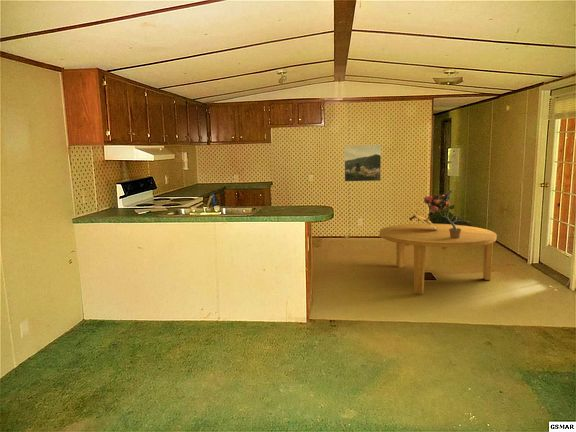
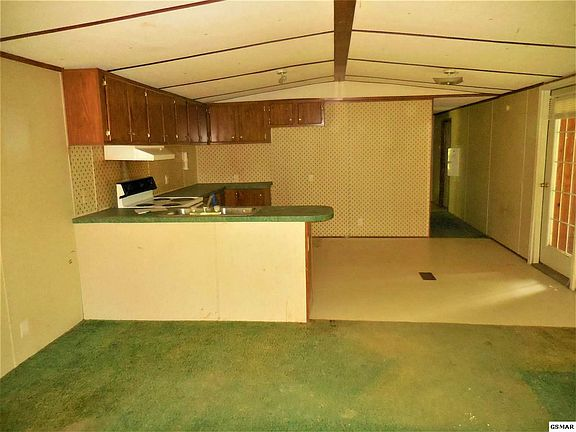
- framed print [343,144,382,183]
- bouquet [408,189,453,230]
- dining table [379,223,498,295]
- potted plant [436,204,471,238]
